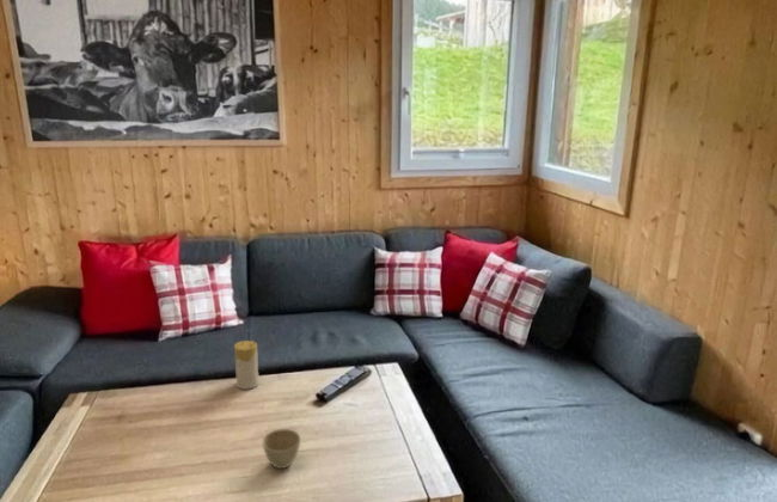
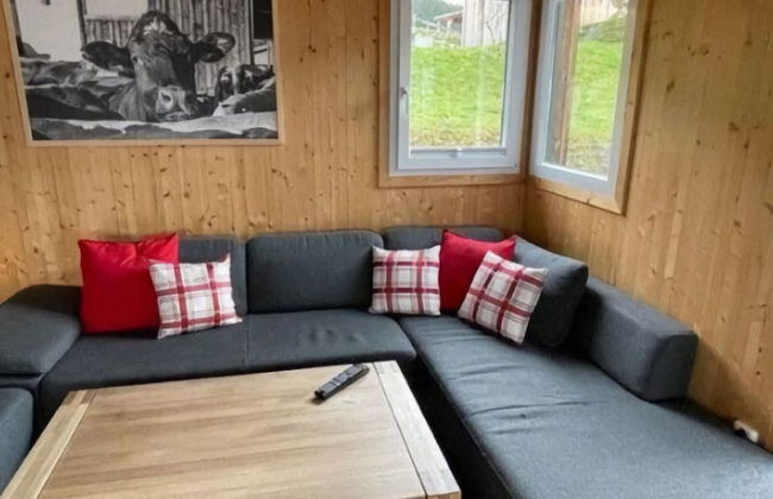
- flower pot [262,428,301,470]
- candle [233,339,261,391]
